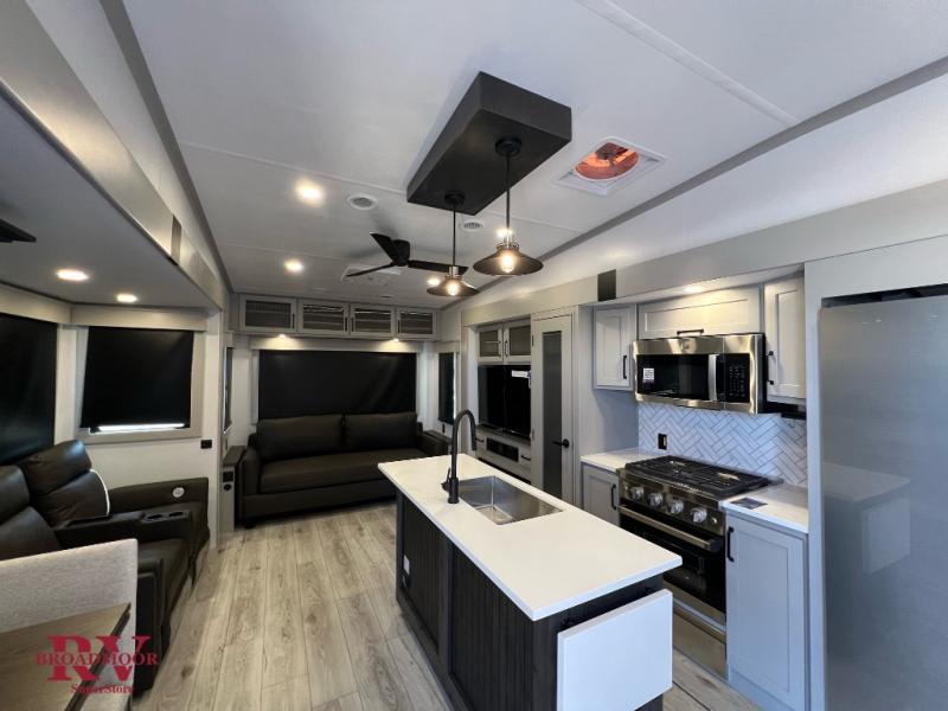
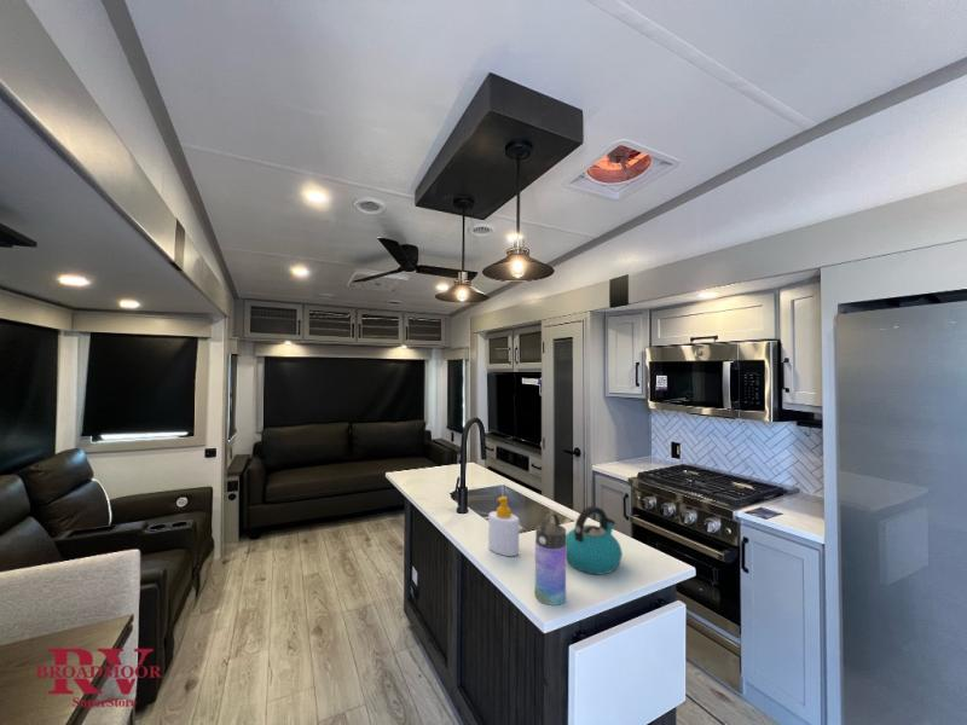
+ soap bottle [487,495,520,557]
+ kettle [566,505,624,575]
+ water bottle [534,511,567,607]
